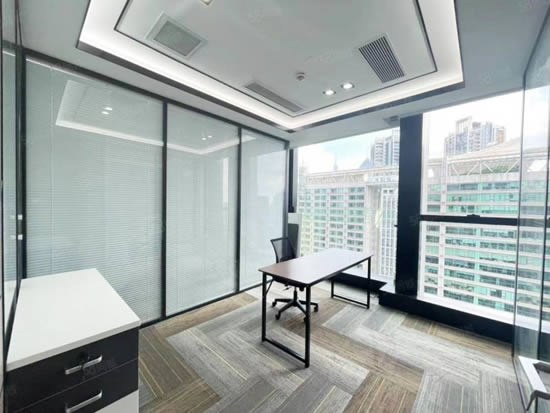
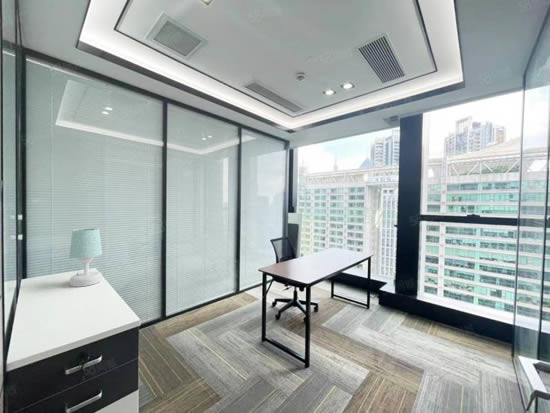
+ table lamp [68,227,103,288]
